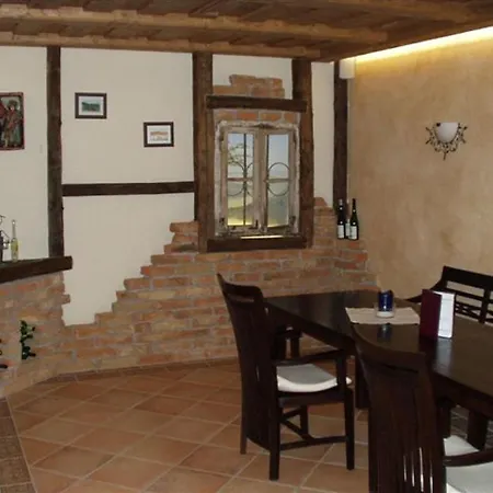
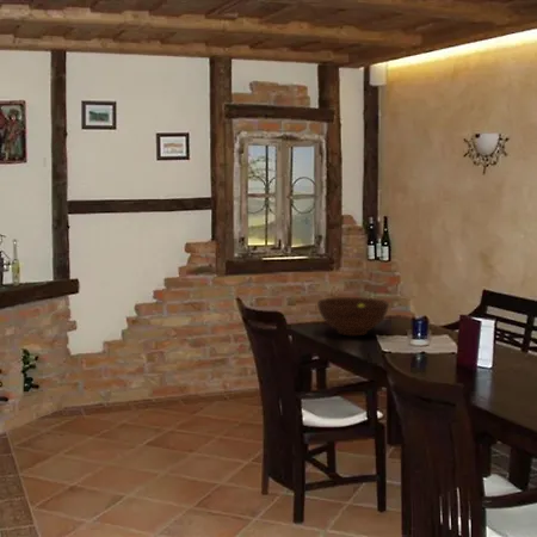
+ fruit bowl [316,296,390,337]
